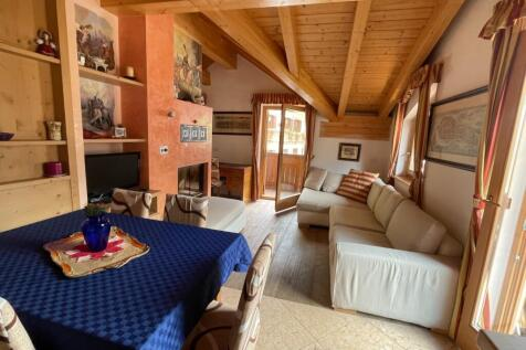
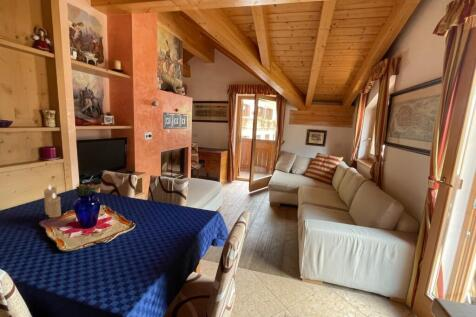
+ candle [43,184,62,219]
